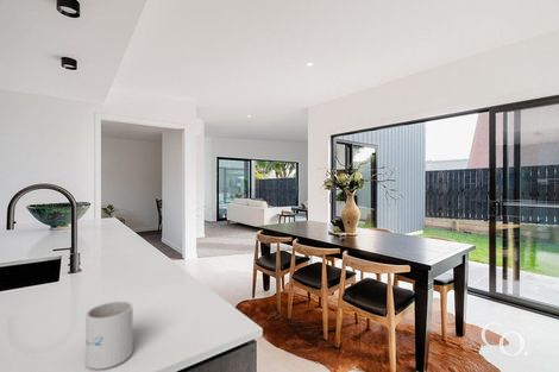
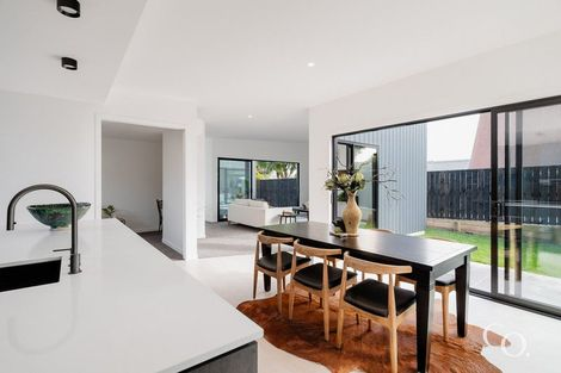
- mug [84,301,133,371]
